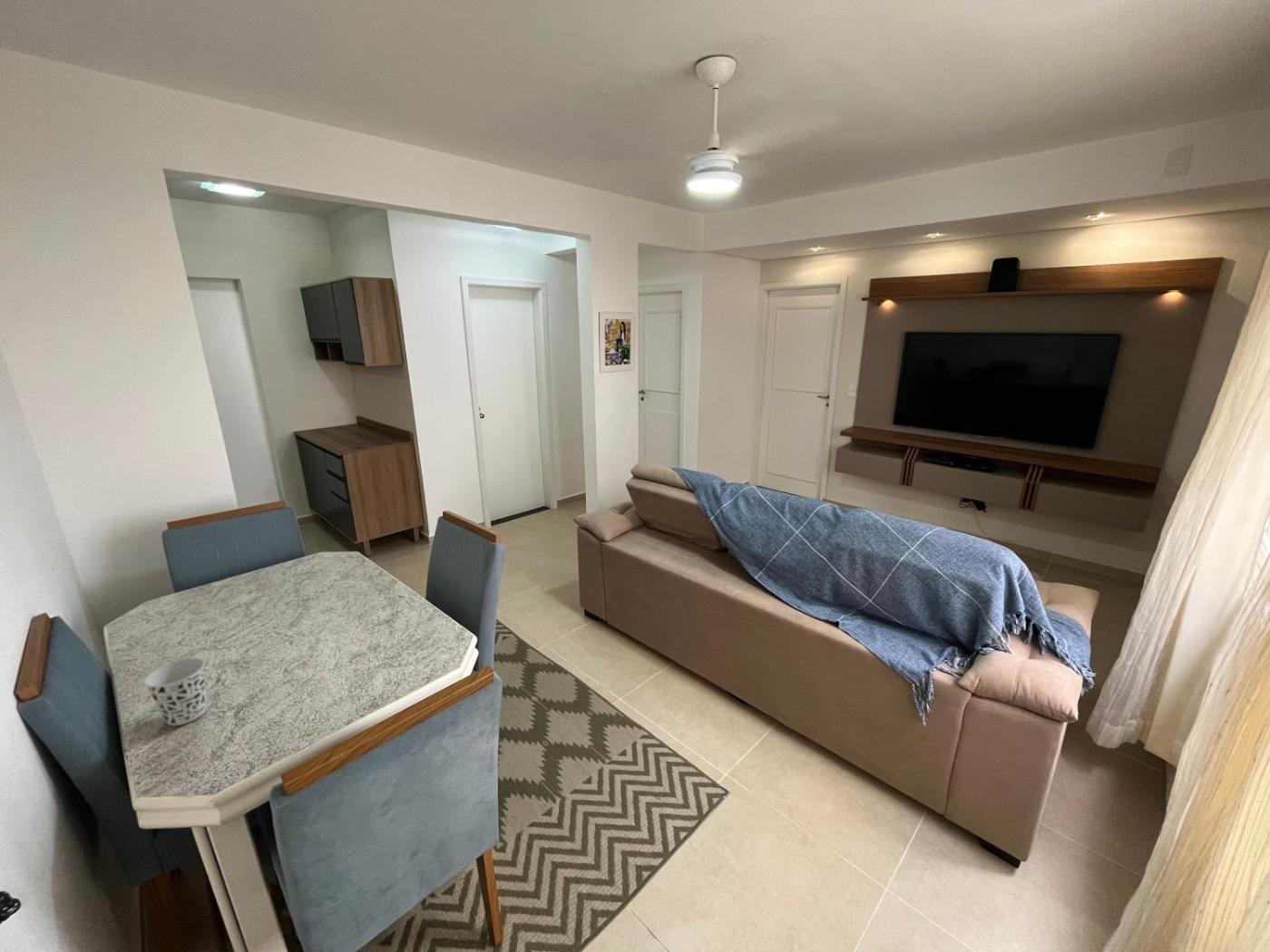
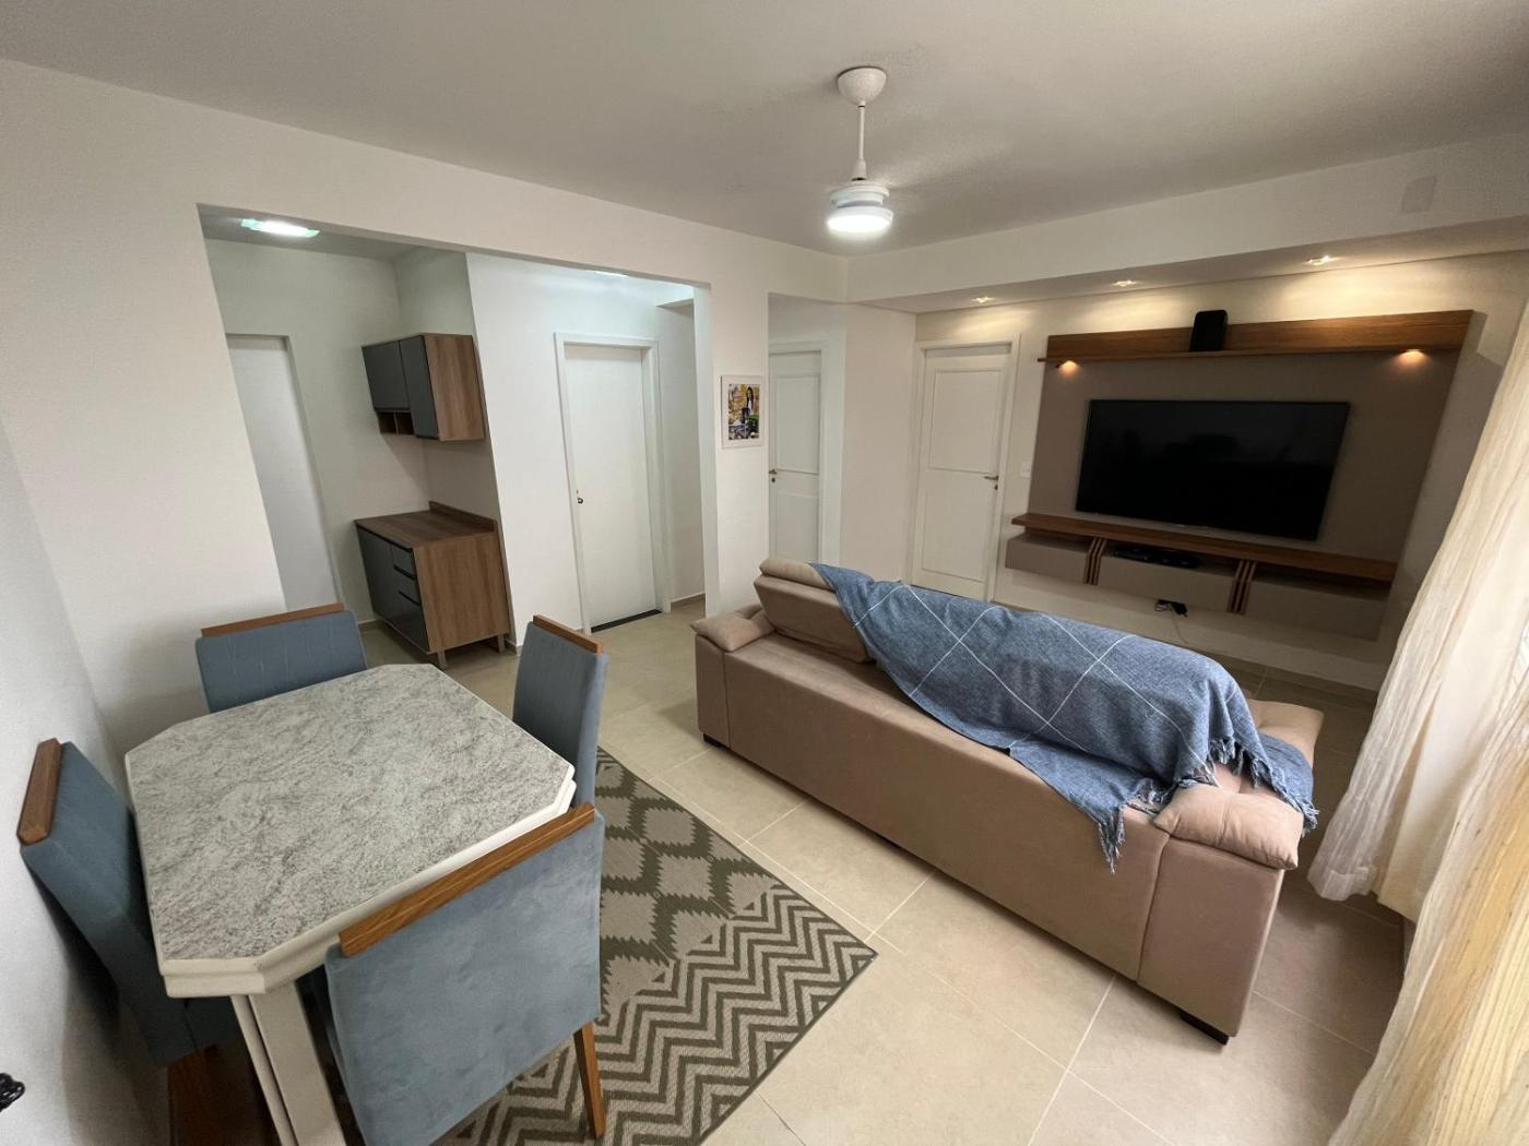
- cup [143,657,209,727]
